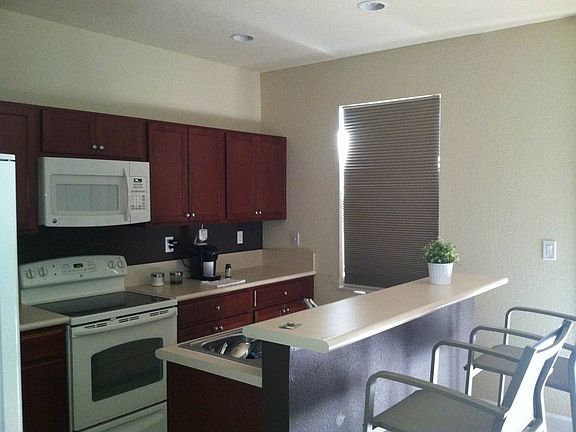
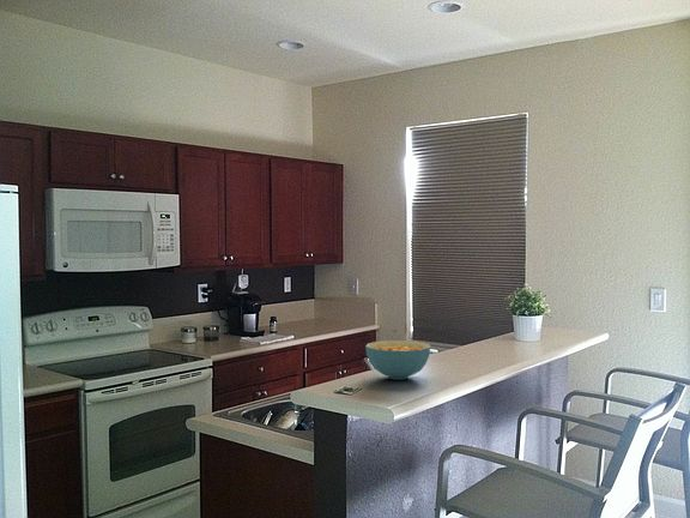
+ cereal bowl [364,339,431,380]
